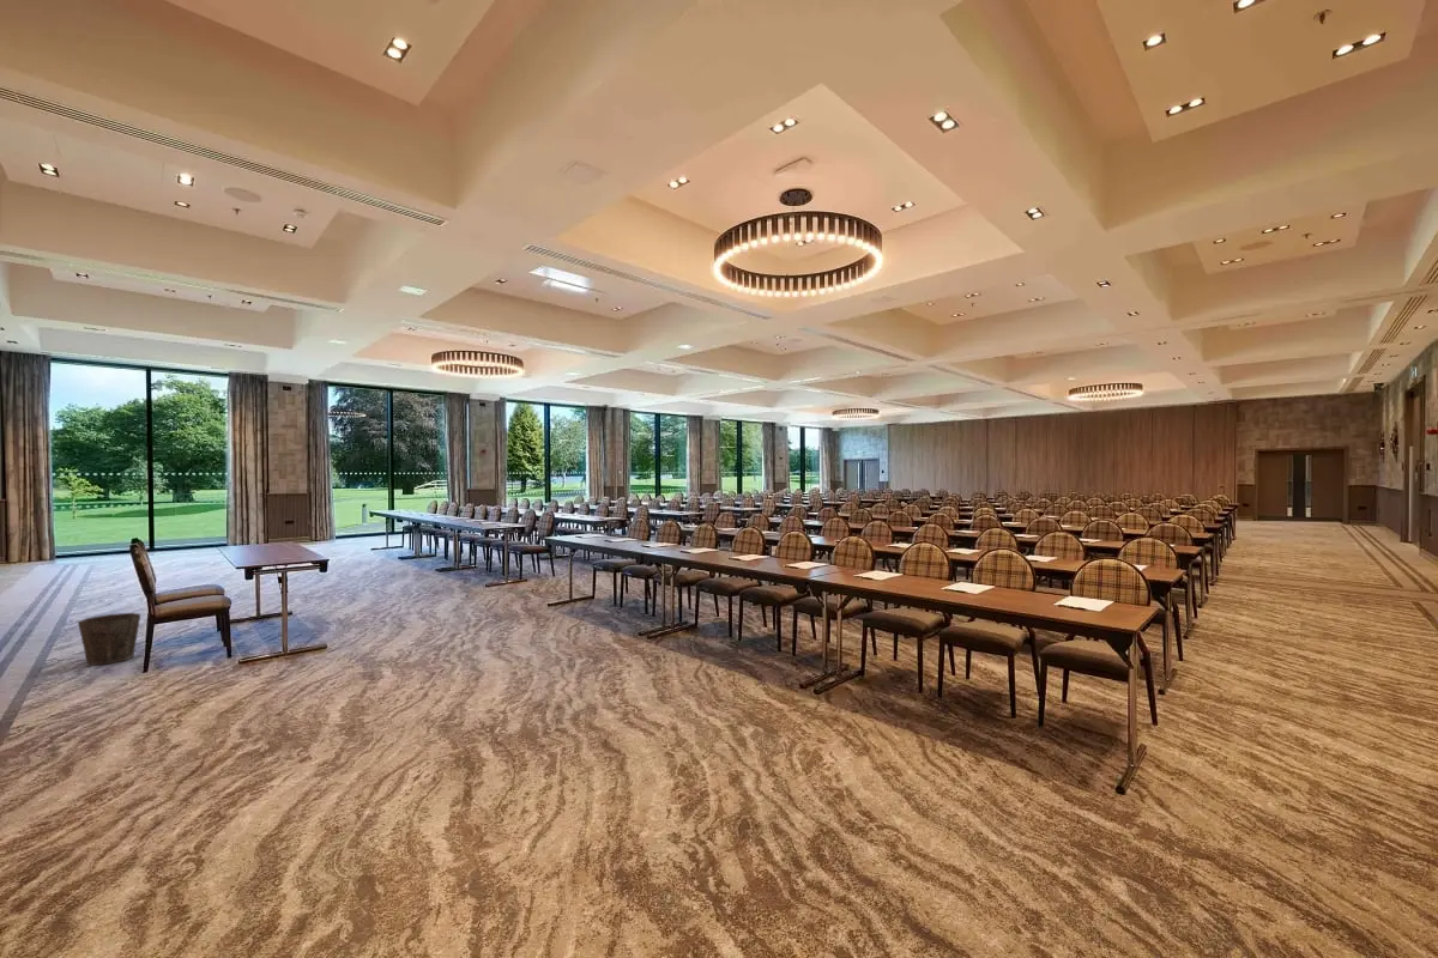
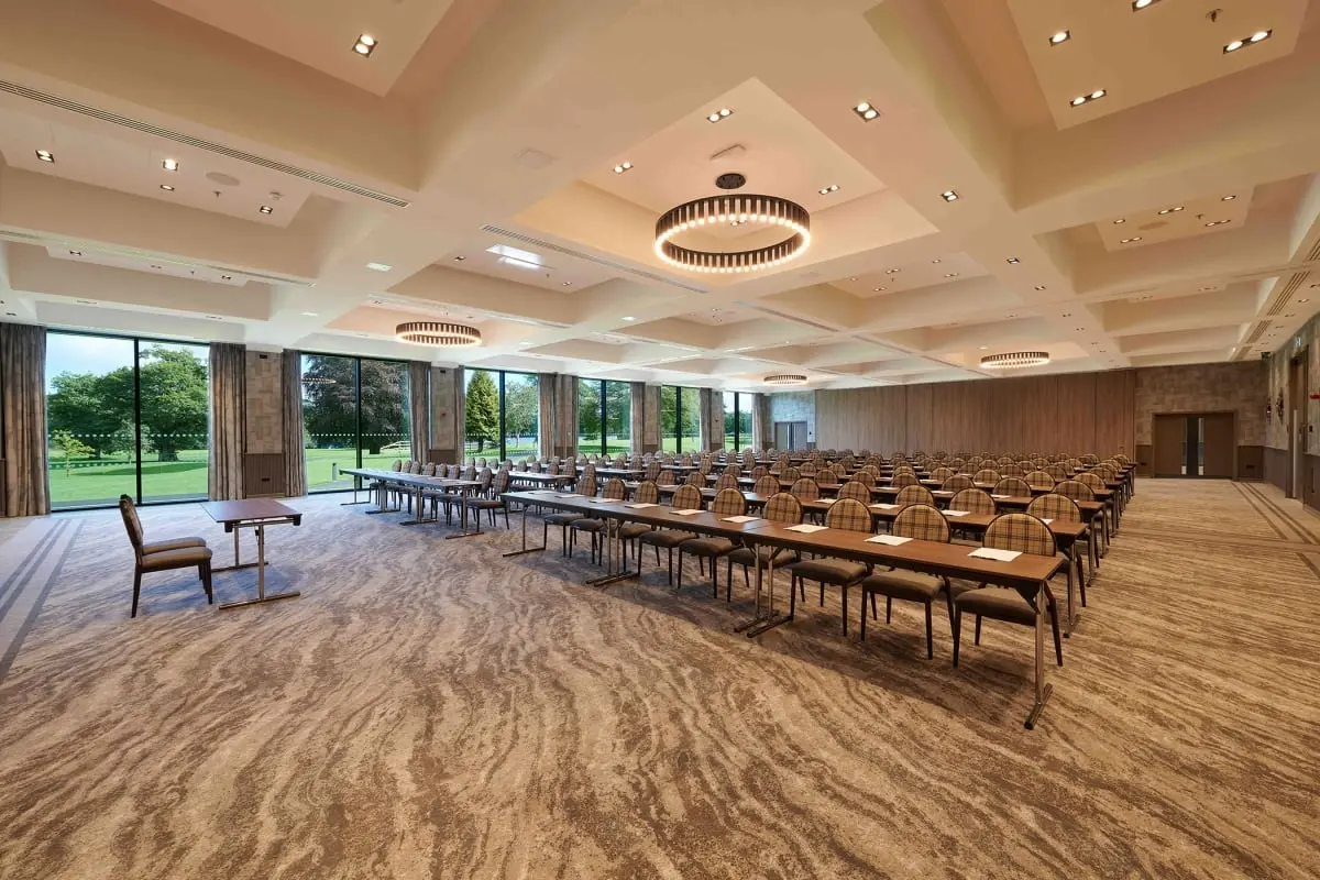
- waste bin [77,612,141,667]
